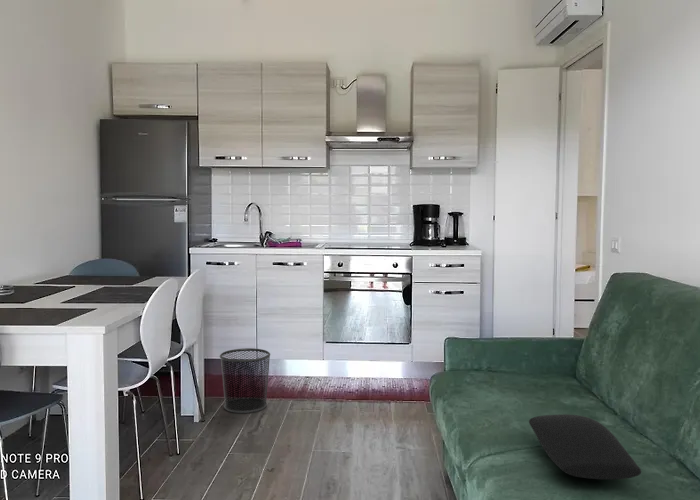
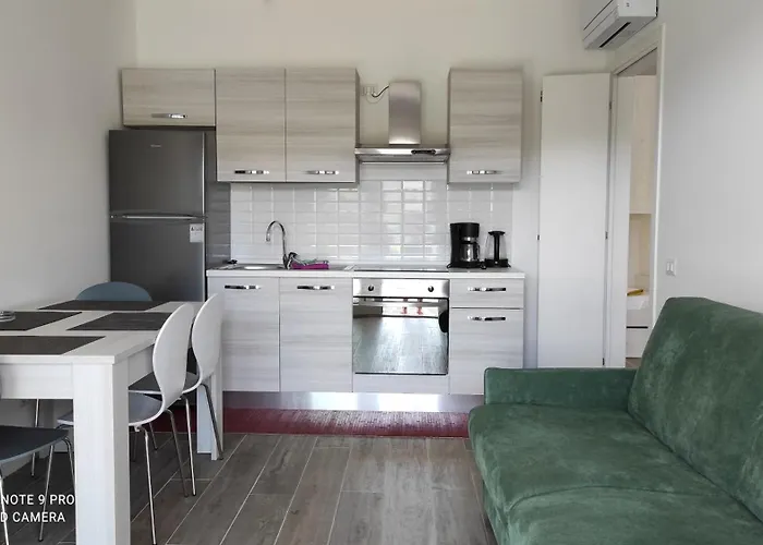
- waste bin [219,347,271,414]
- cushion [528,413,642,480]
